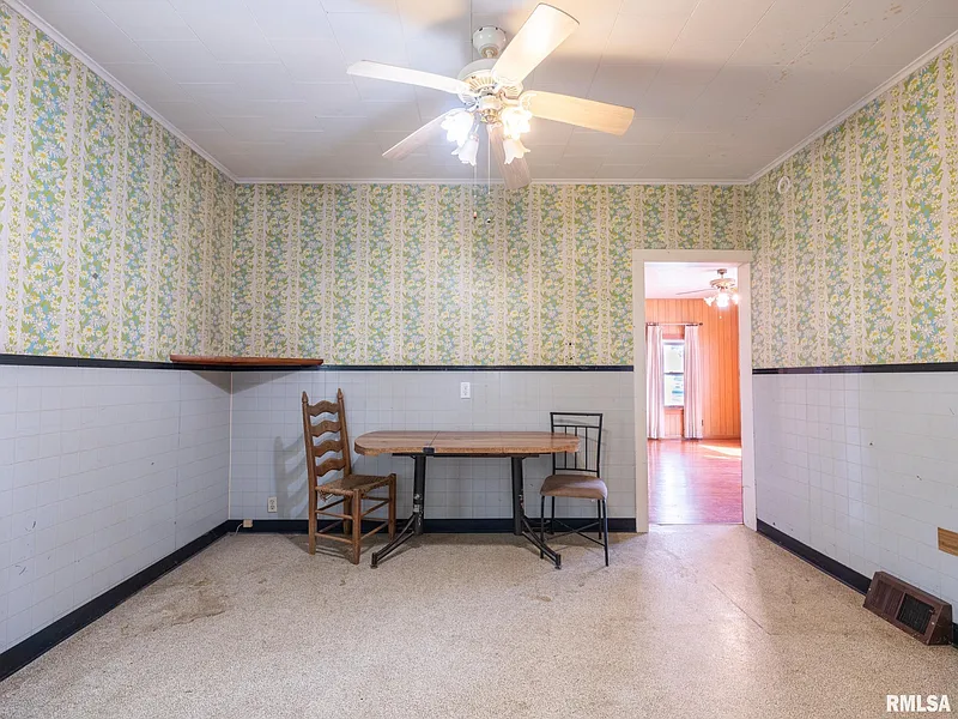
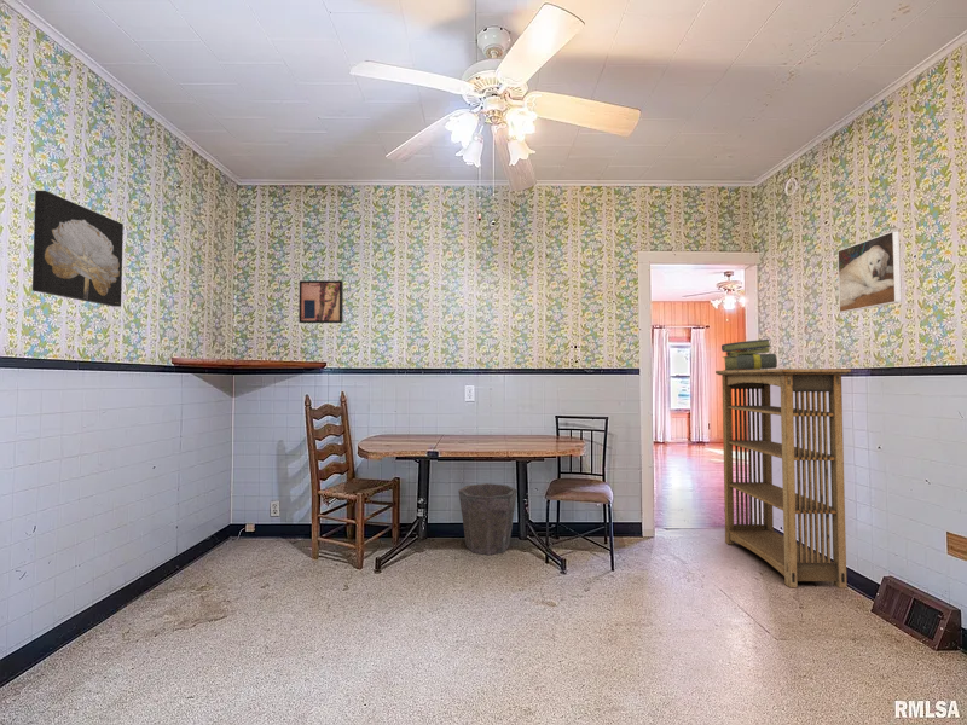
+ waste bin [457,482,519,556]
+ bookshelf [714,367,852,590]
+ stack of books [720,338,778,371]
+ wall art [31,190,125,308]
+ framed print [836,230,903,314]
+ wall art [297,279,344,324]
